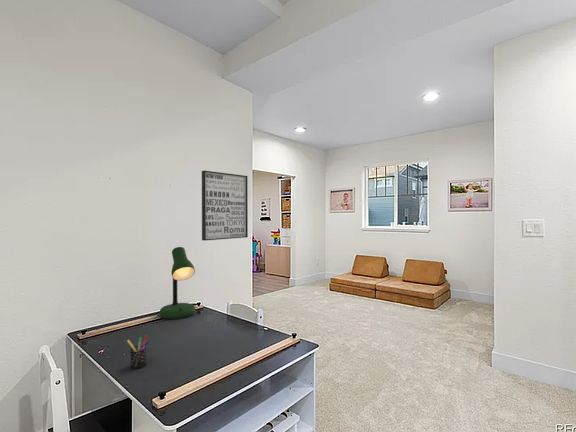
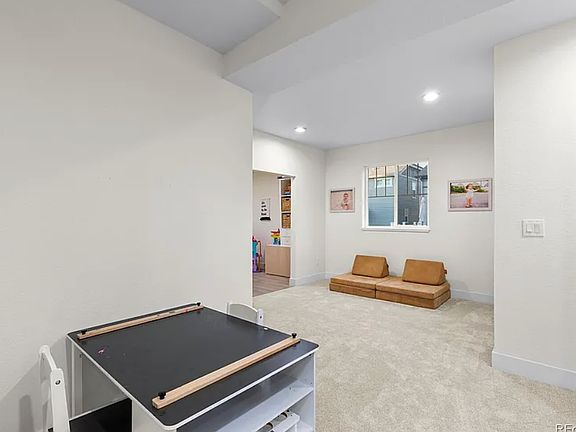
- wall art [201,170,249,242]
- pen holder [126,335,149,370]
- desk lamp [159,246,197,320]
